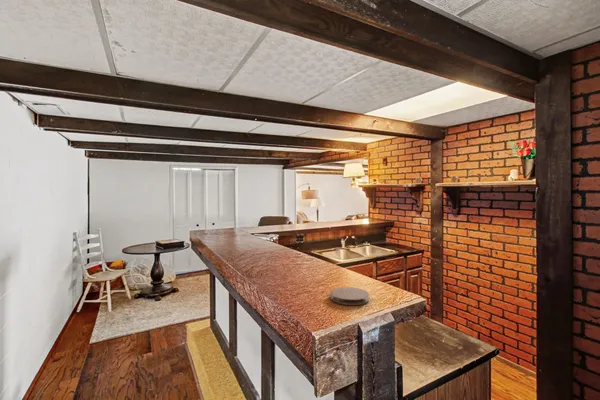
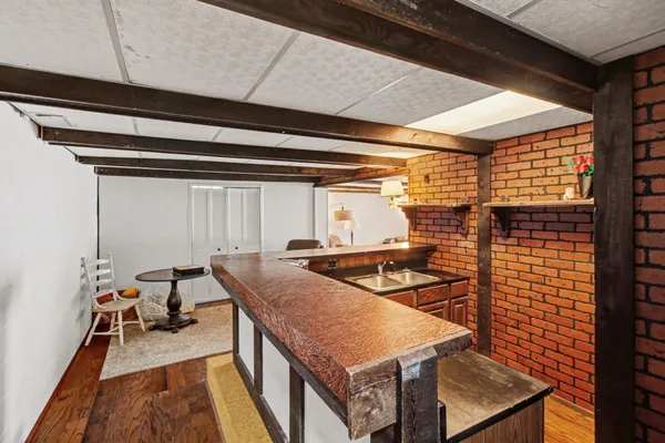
- coaster [329,286,370,306]
